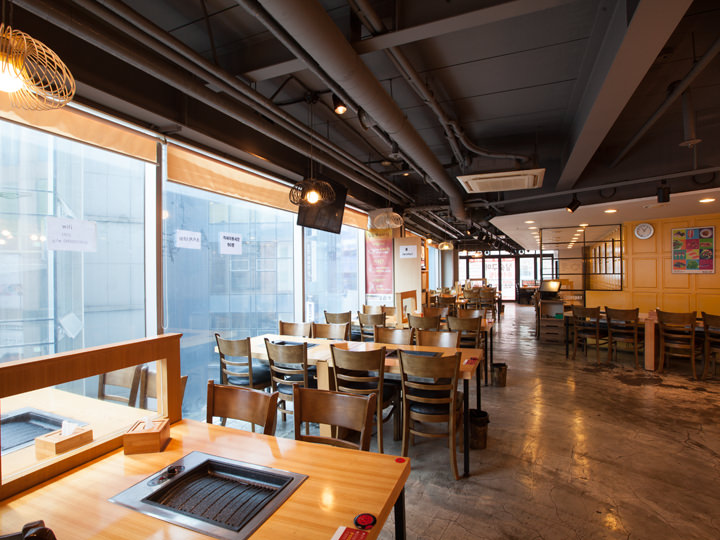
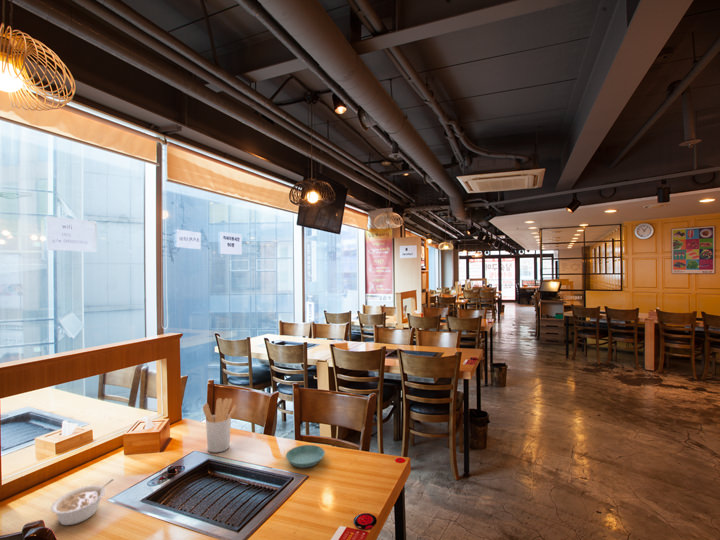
+ utensil holder [202,397,237,453]
+ saucer [285,444,326,469]
+ legume [50,478,115,526]
